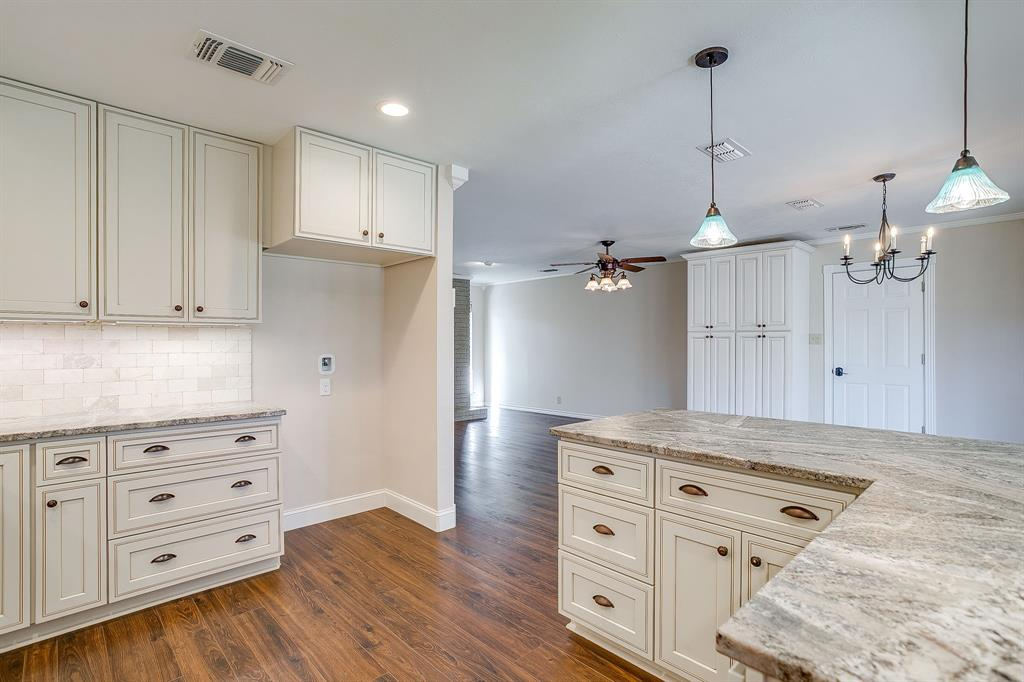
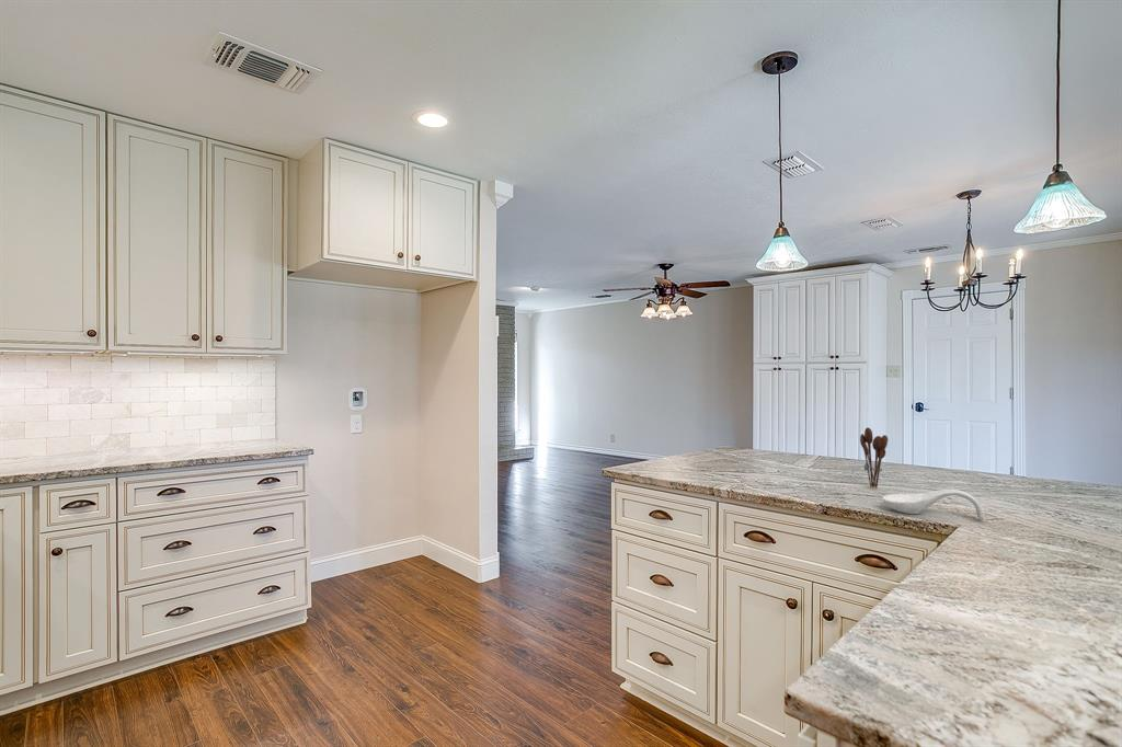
+ utensil holder [859,426,889,490]
+ spoon rest [881,489,986,521]
